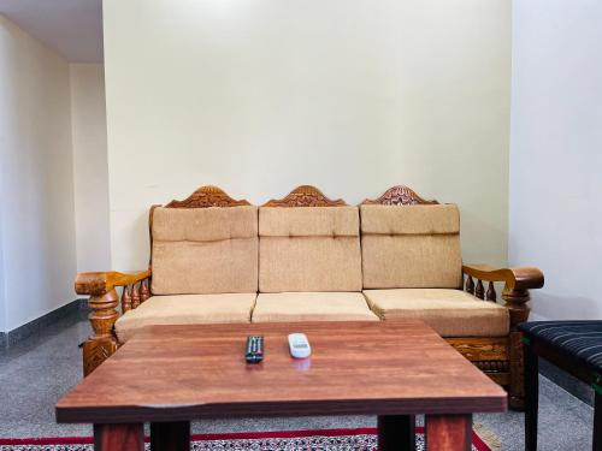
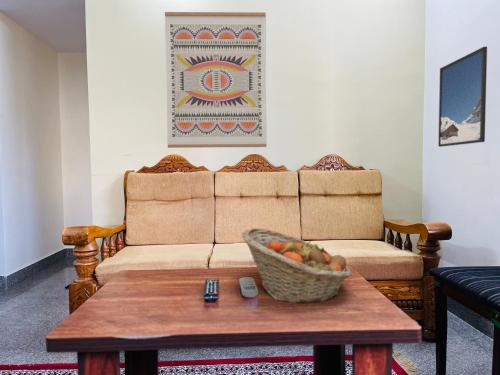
+ wall art [164,11,268,149]
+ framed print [437,46,488,148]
+ fruit basket [241,227,353,304]
